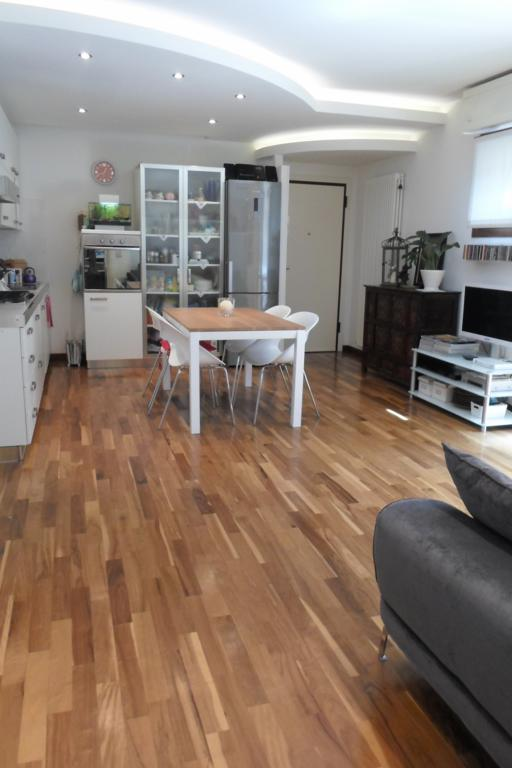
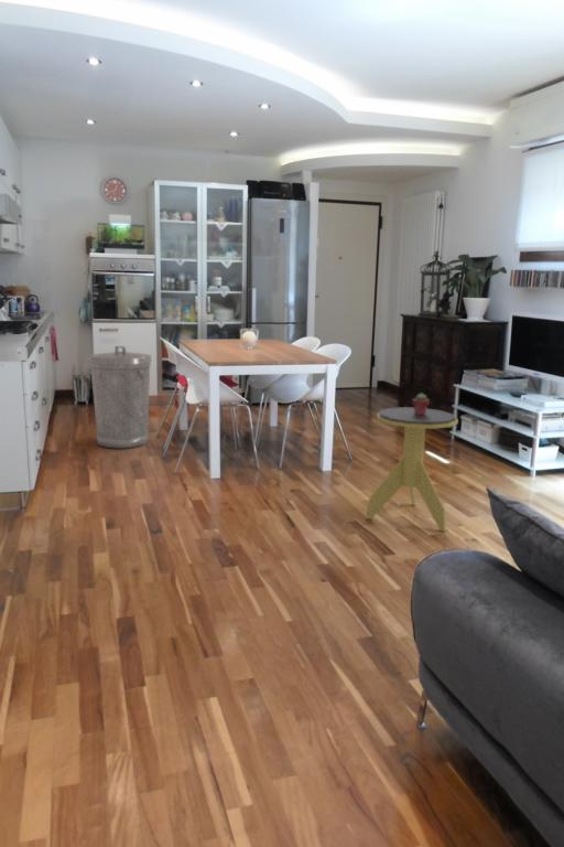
+ potted succulent [411,392,431,416]
+ trash can [88,345,153,450]
+ side table [365,406,459,533]
